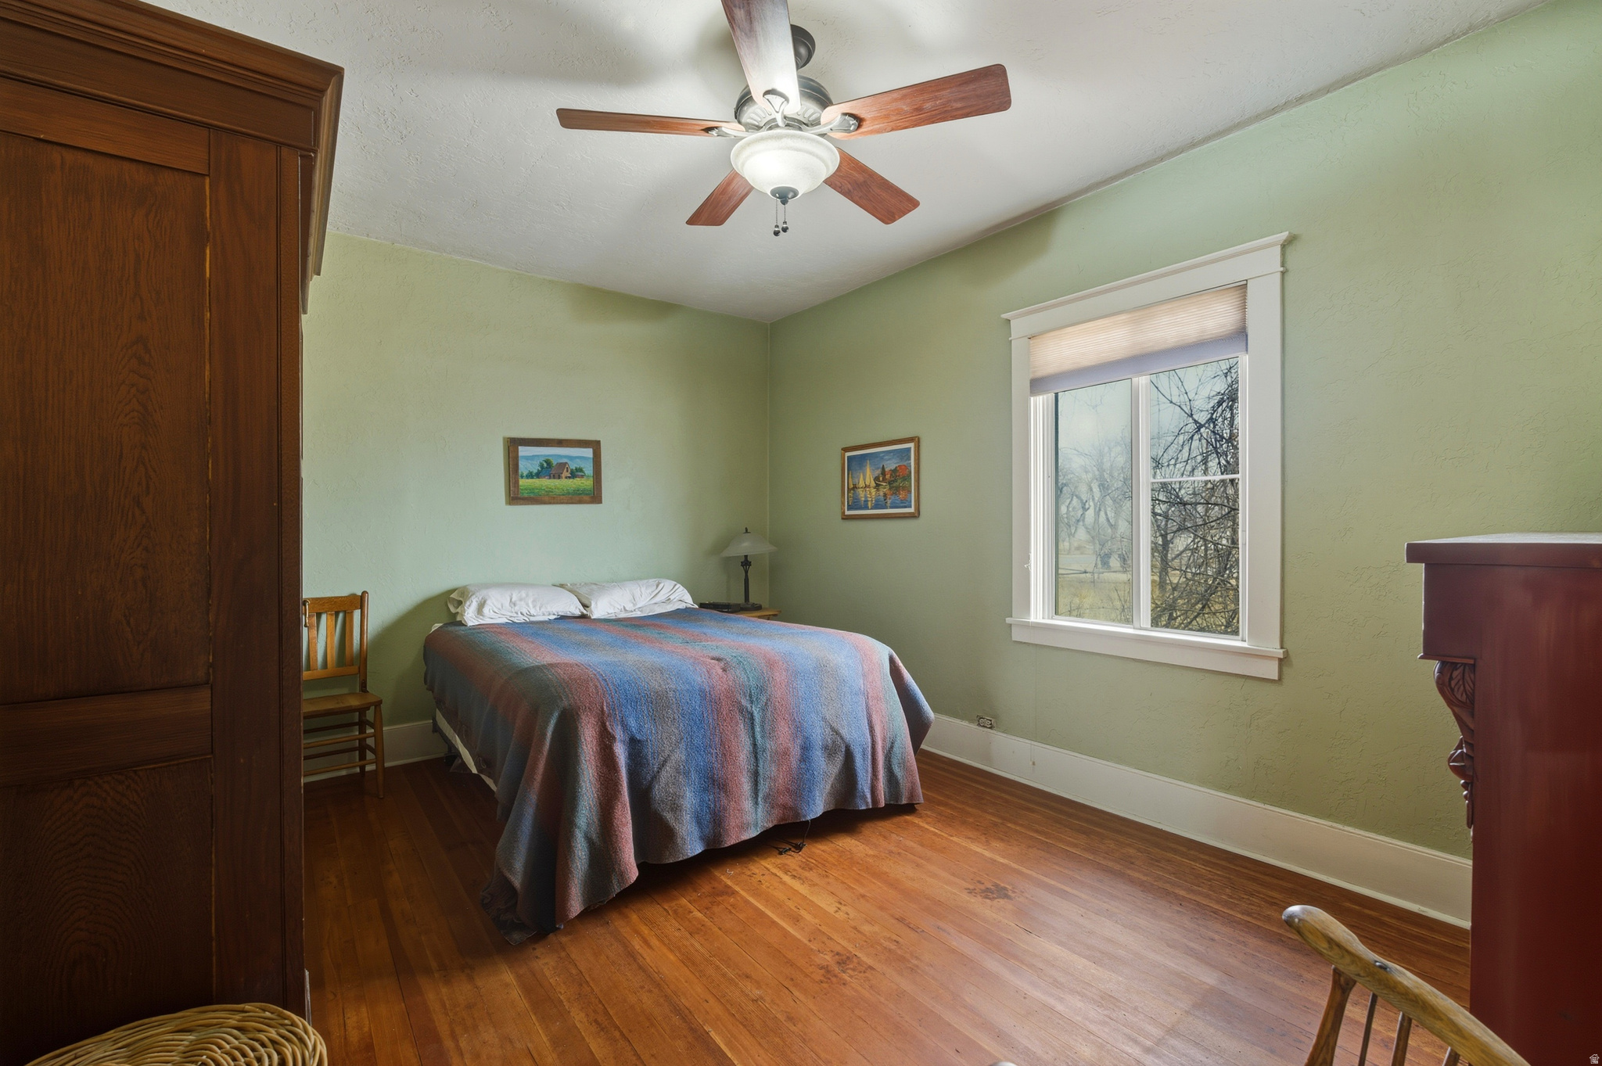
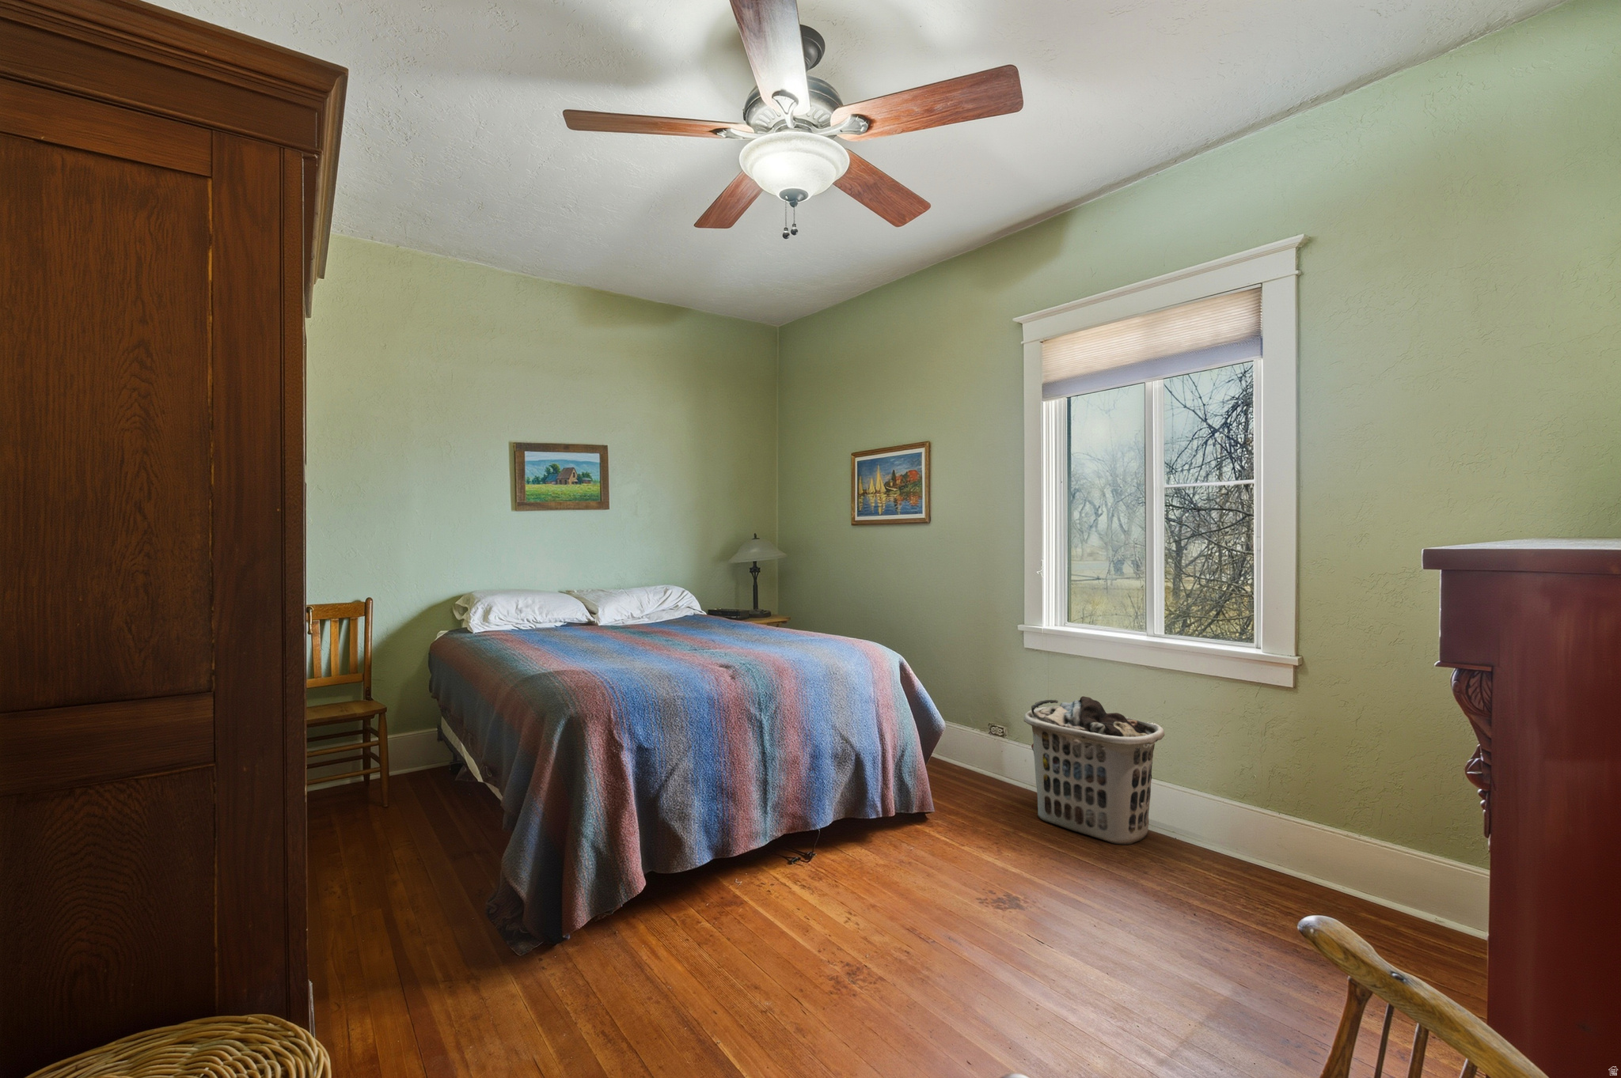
+ clothes hamper [1023,695,1165,846]
